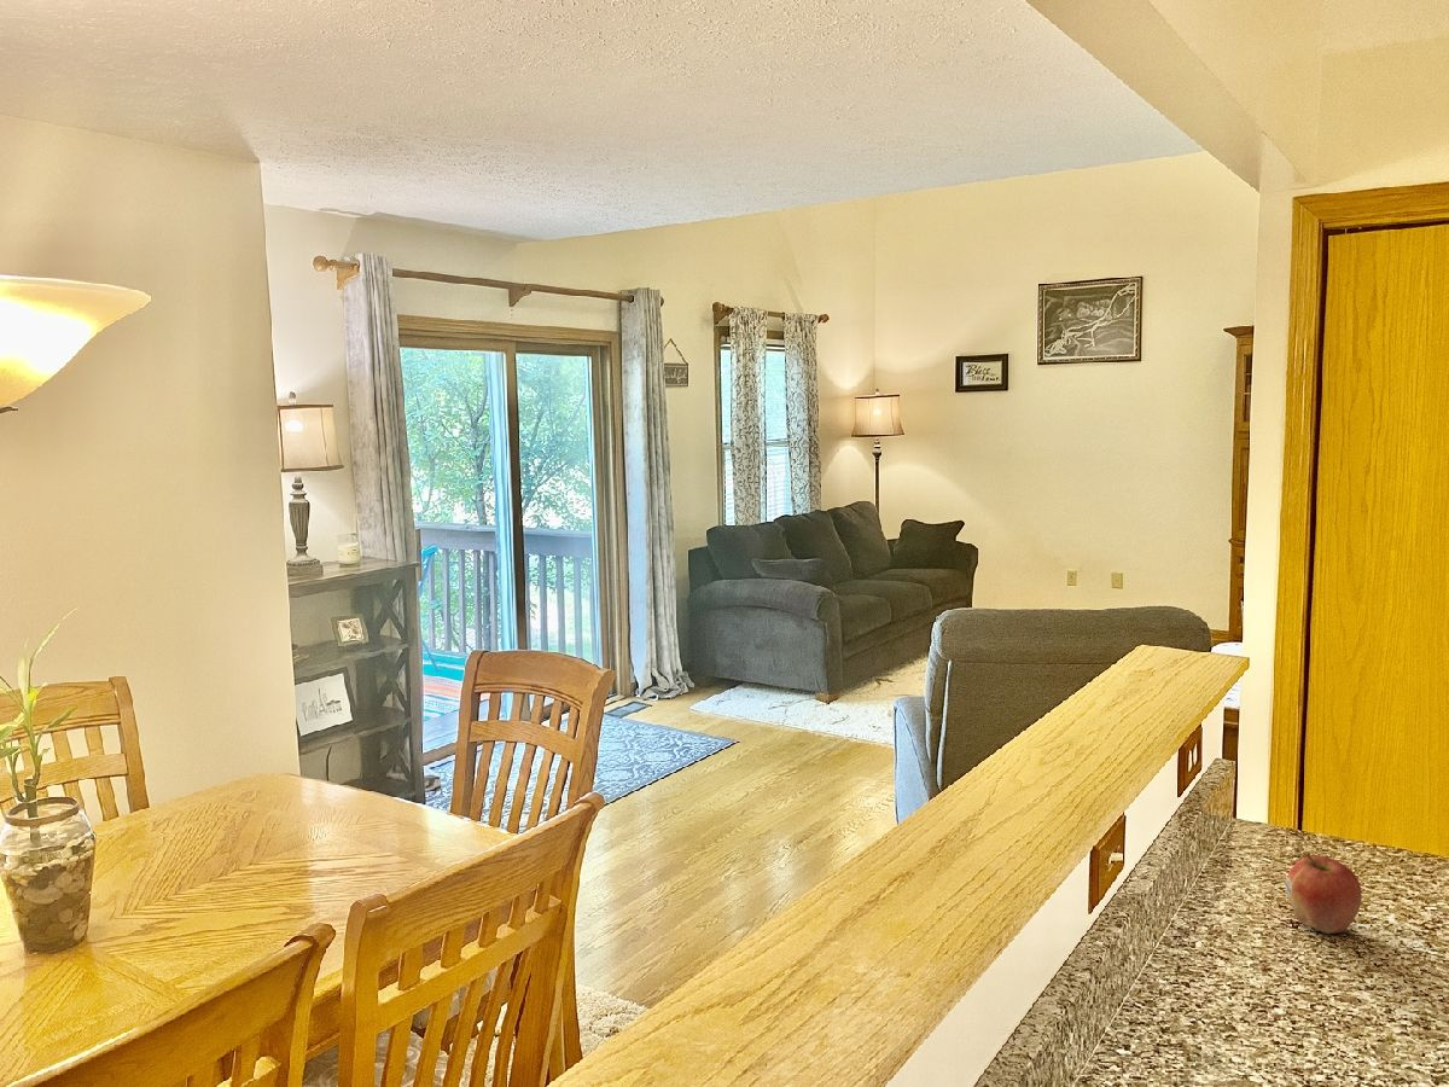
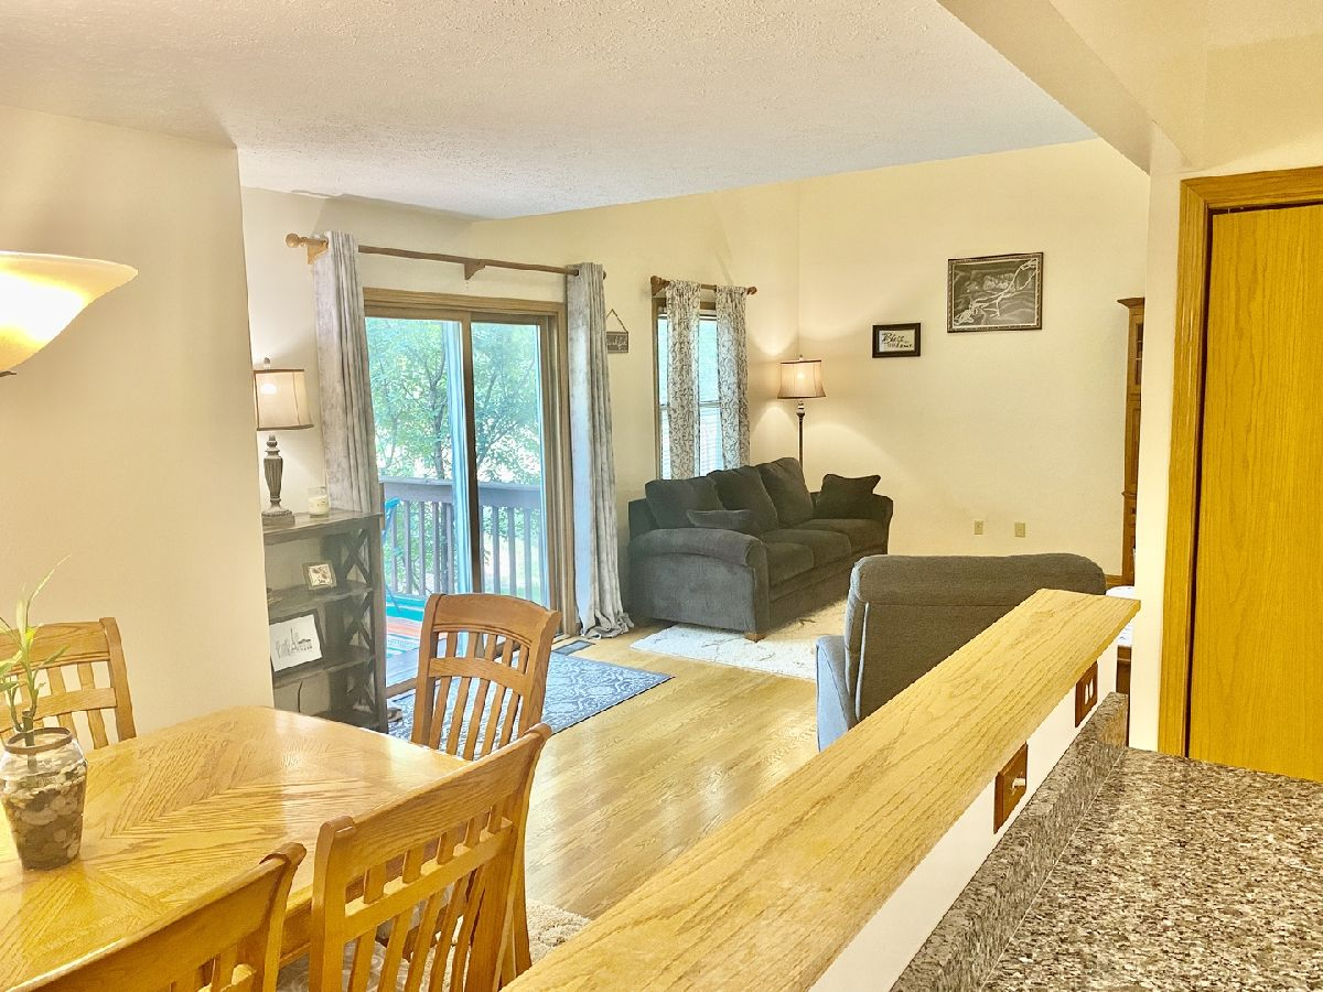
- fruit [1285,851,1363,935]
